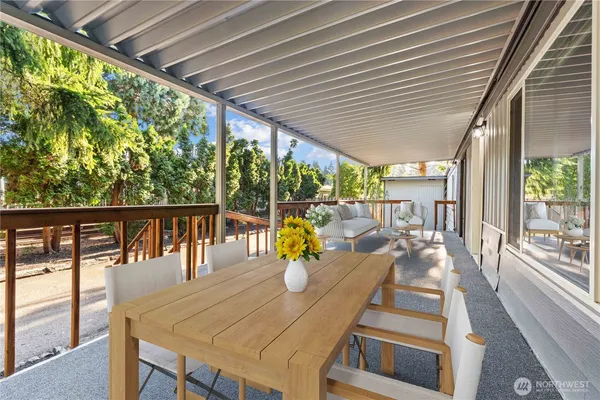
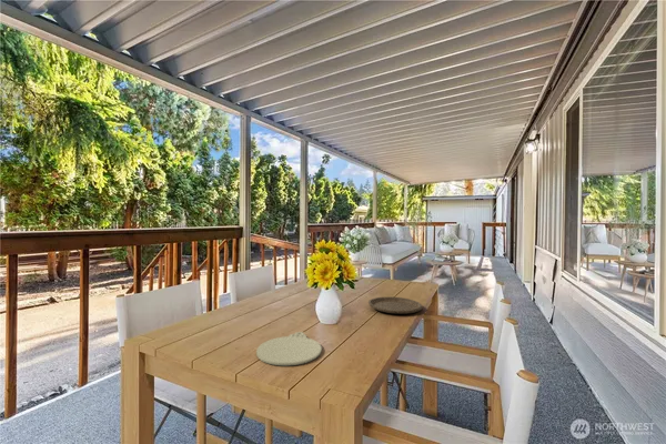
+ plate [367,295,423,315]
+ plate [255,331,323,366]
